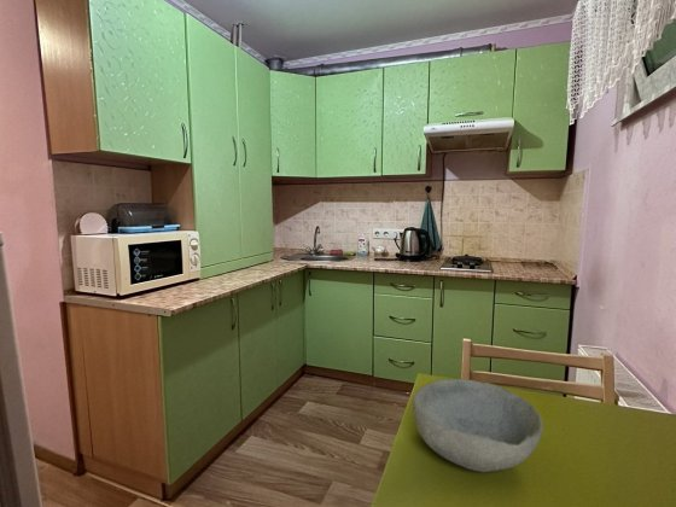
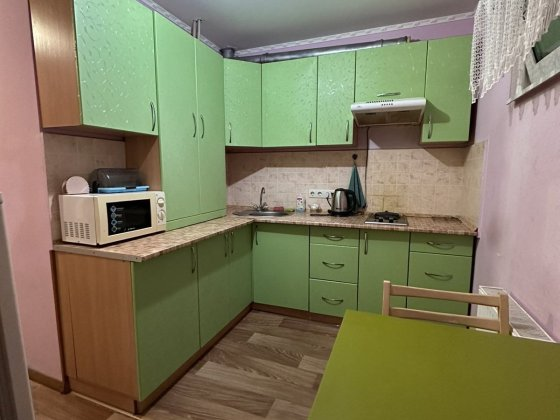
- bowl [412,378,544,473]
